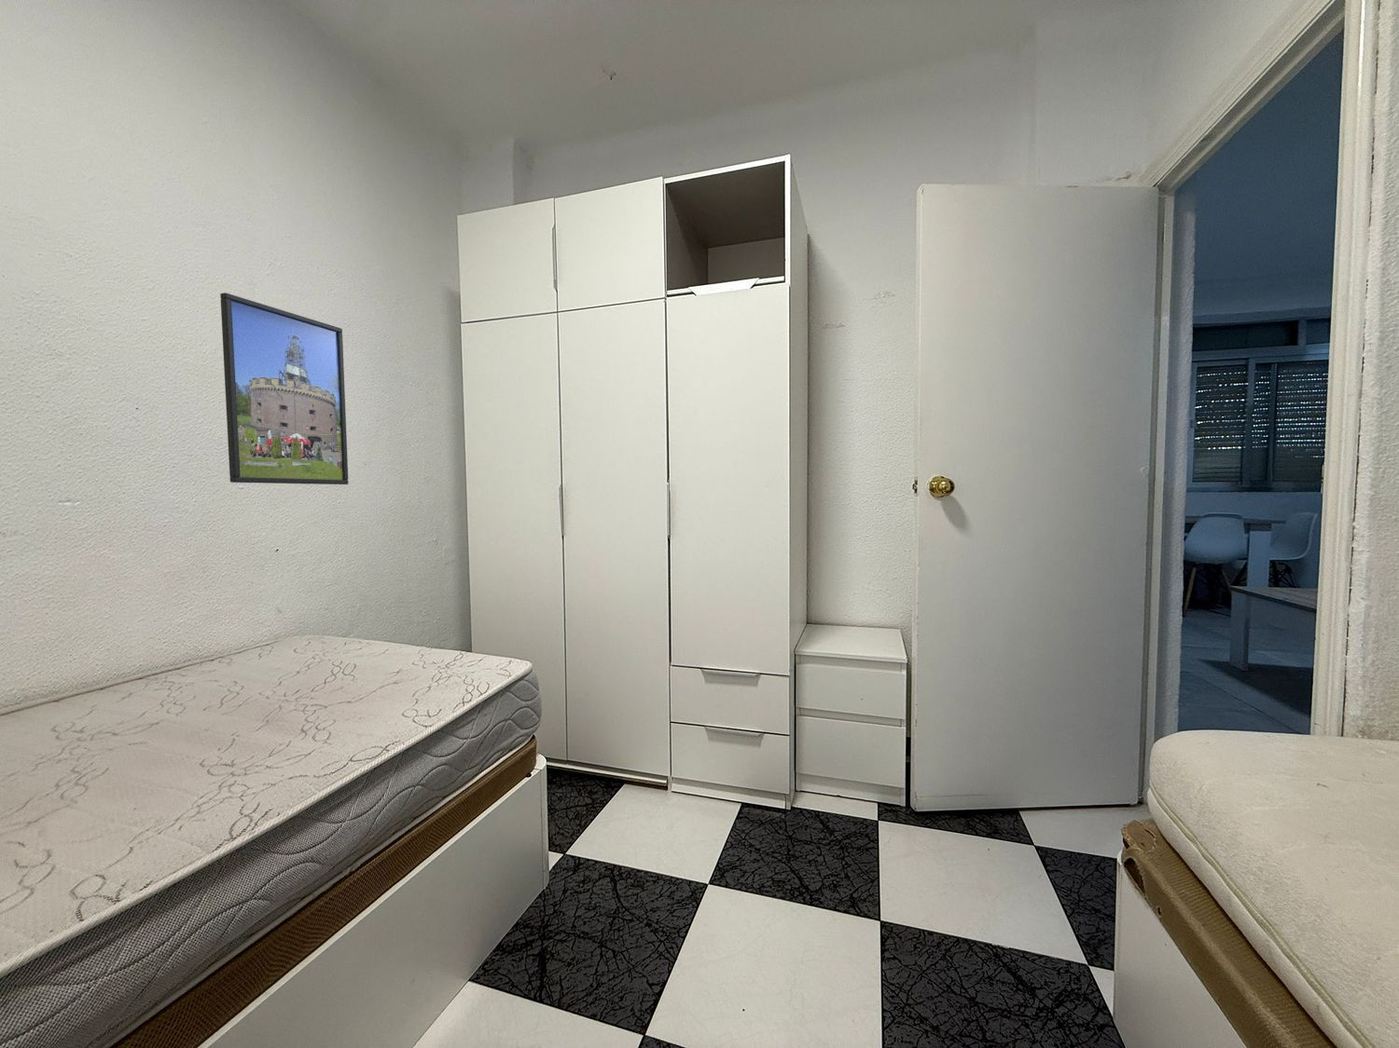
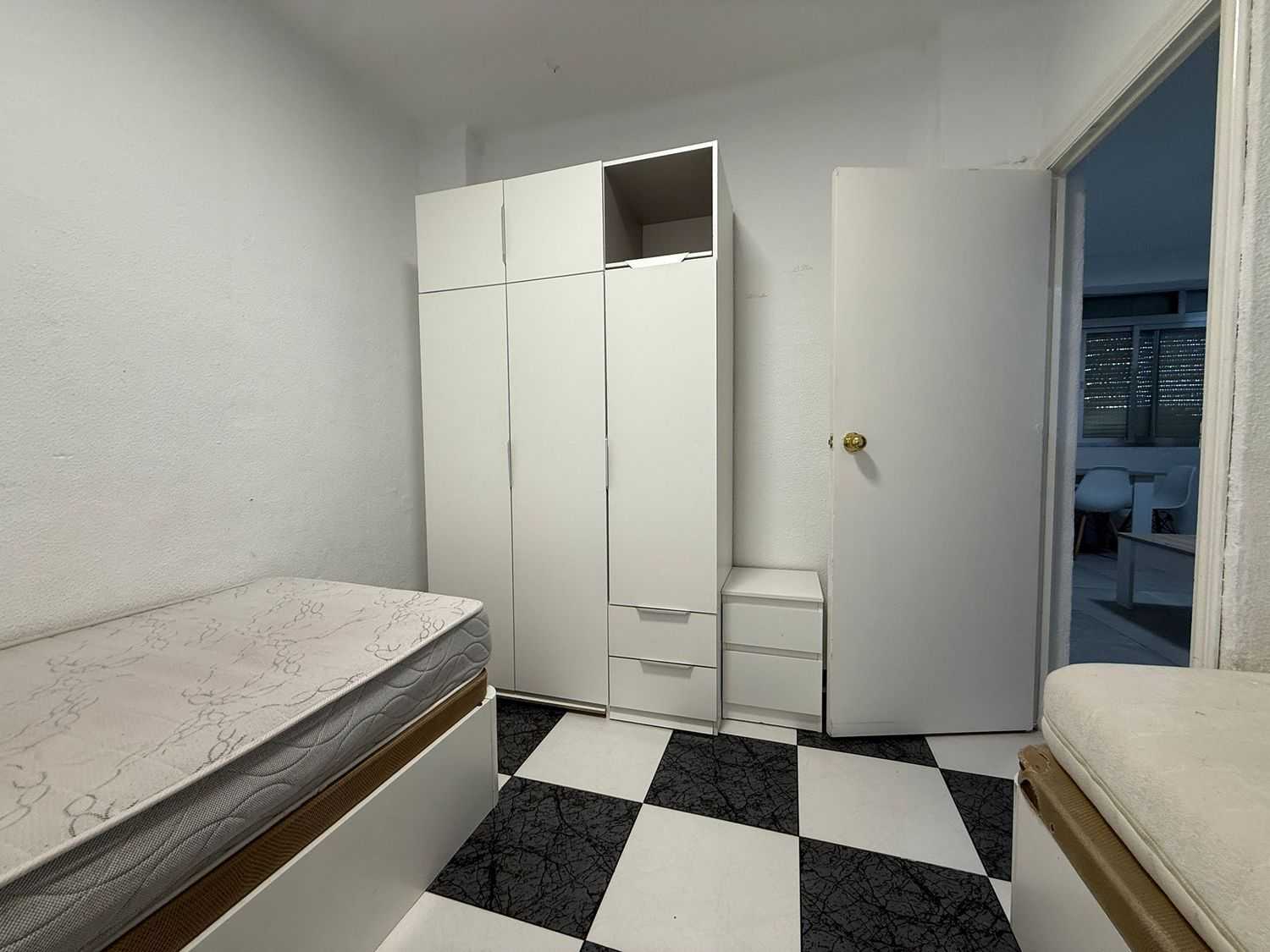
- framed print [219,292,349,485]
